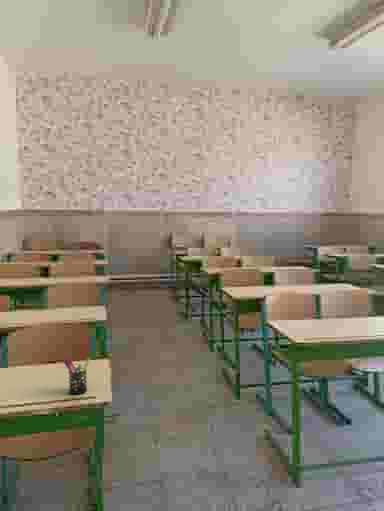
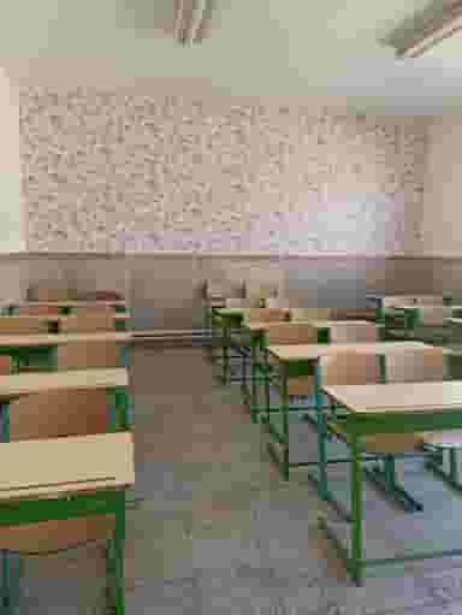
- pen holder [63,355,91,395]
